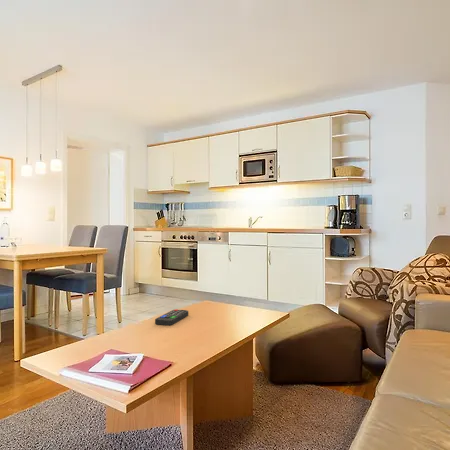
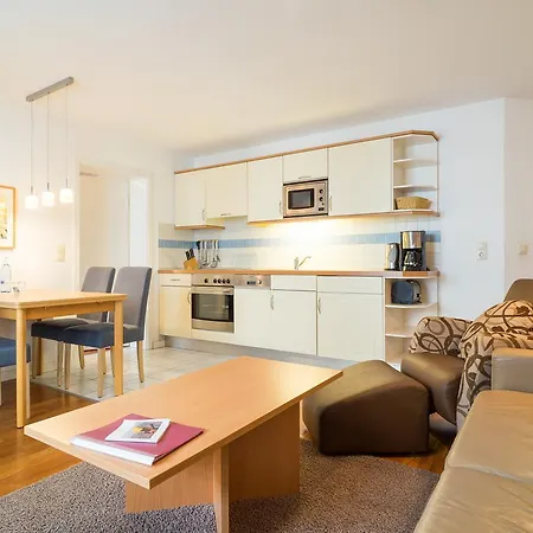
- remote control [154,308,189,326]
